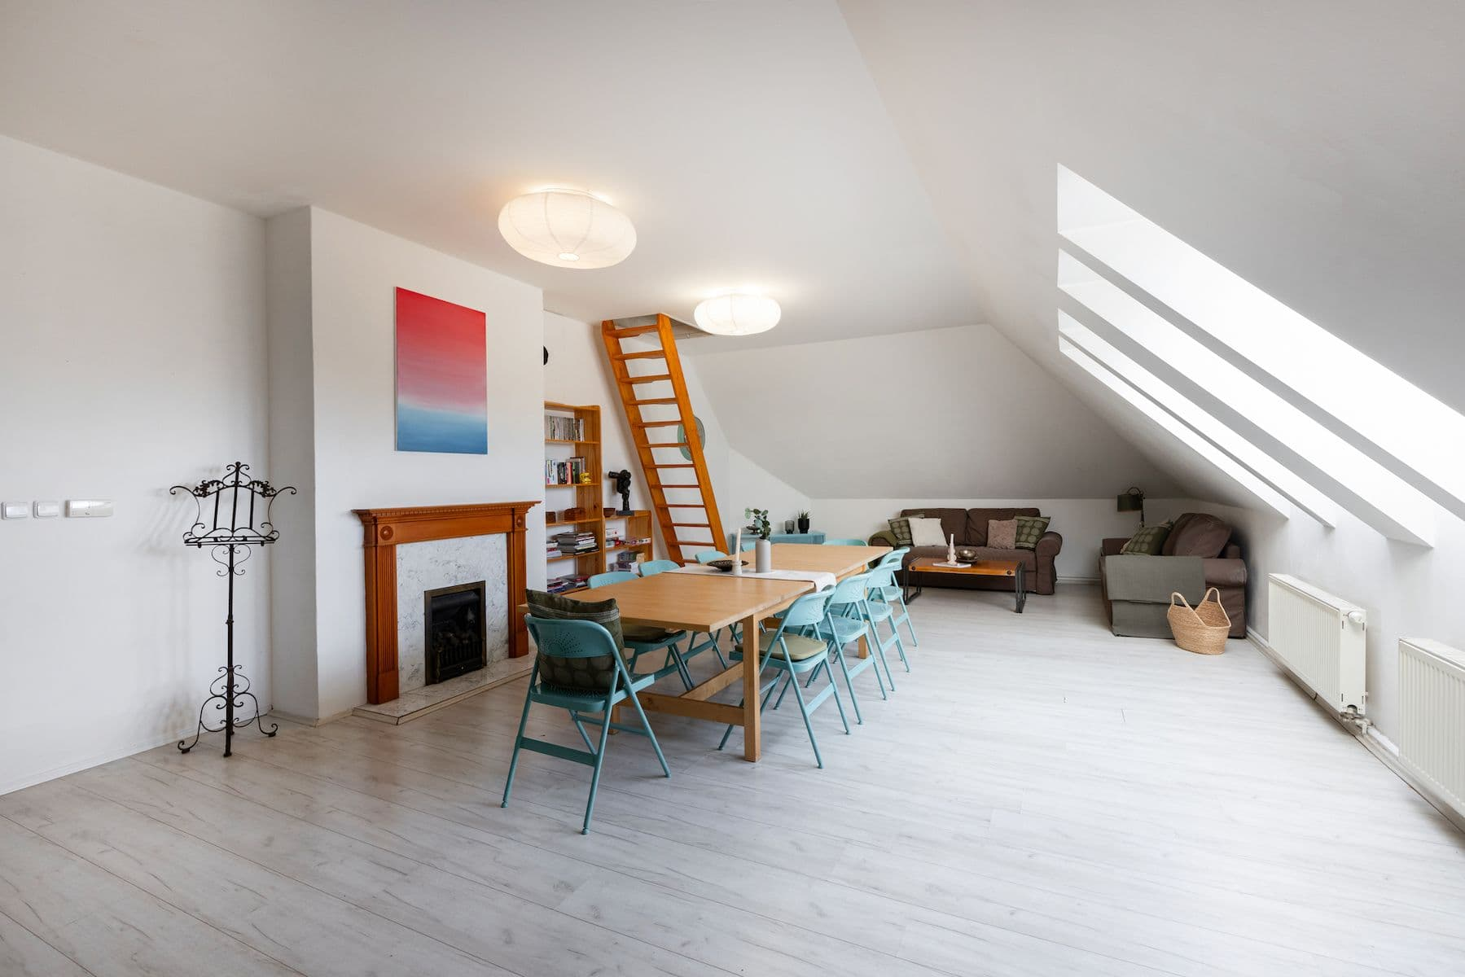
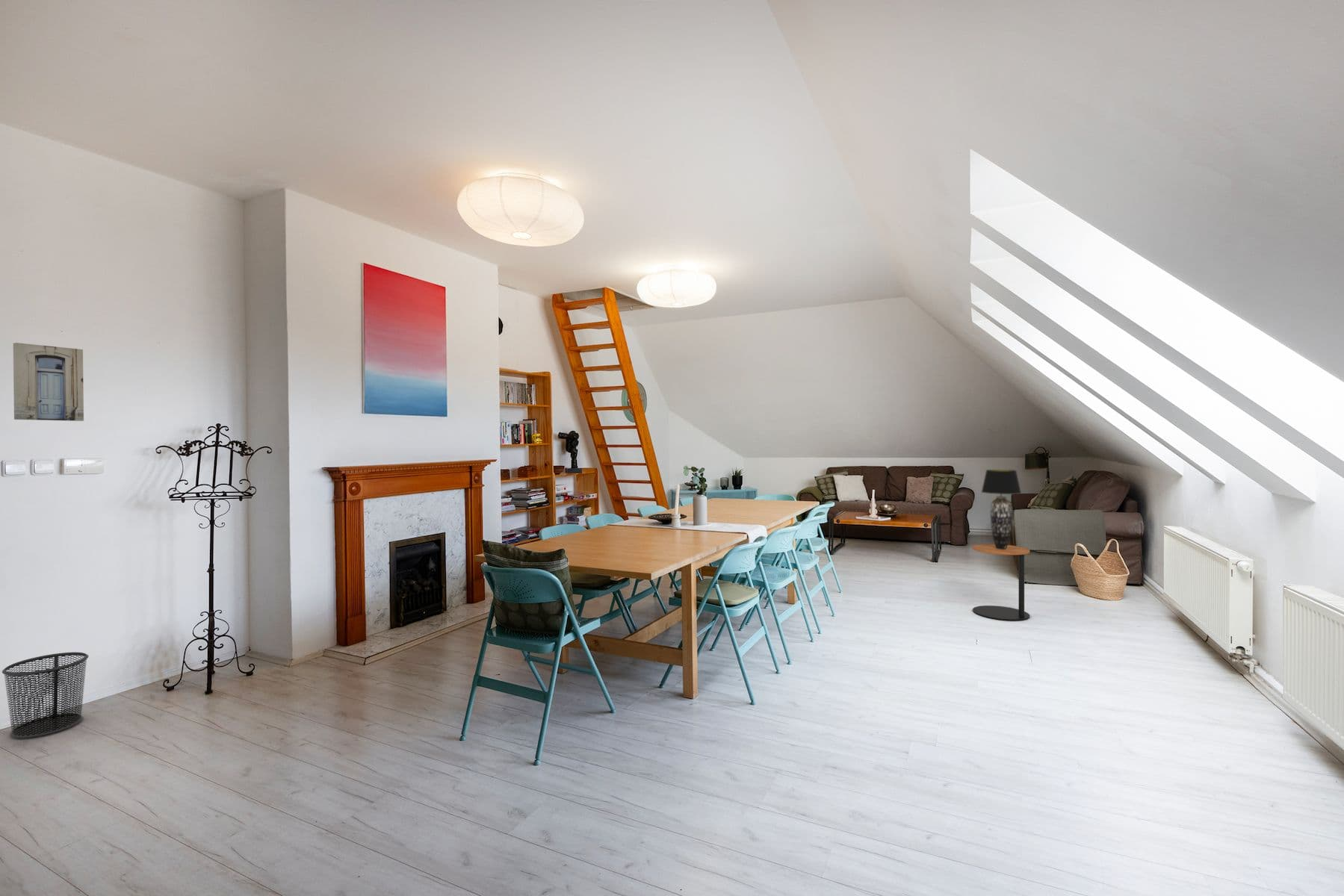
+ waste bin [1,651,89,739]
+ table lamp [981,469,1022,550]
+ wall art [13,342,84,422]
+ side table [972,544,1030,621]
